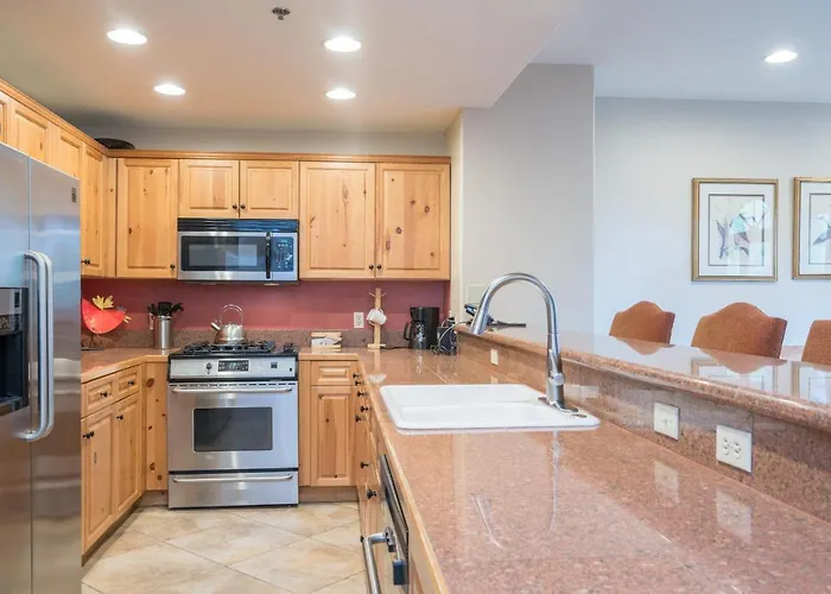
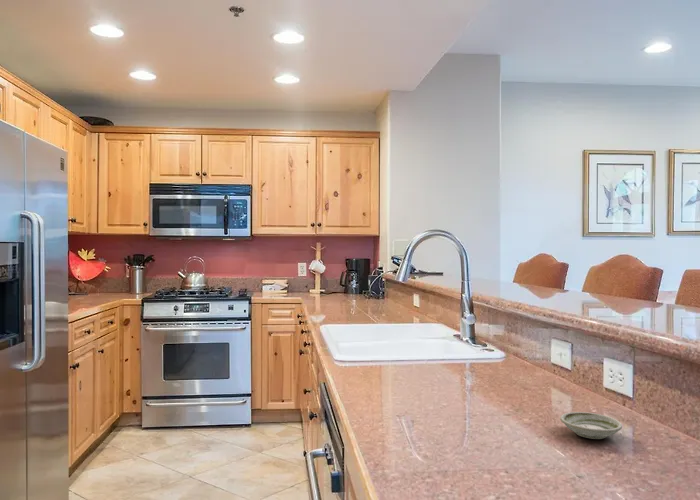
+ saucer [559,411,623,440]
